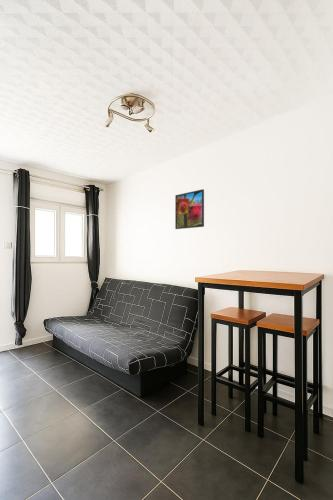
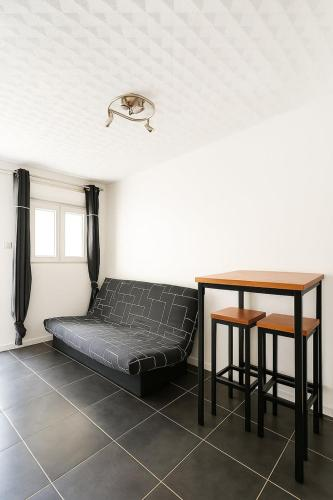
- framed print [174,189,205,230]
